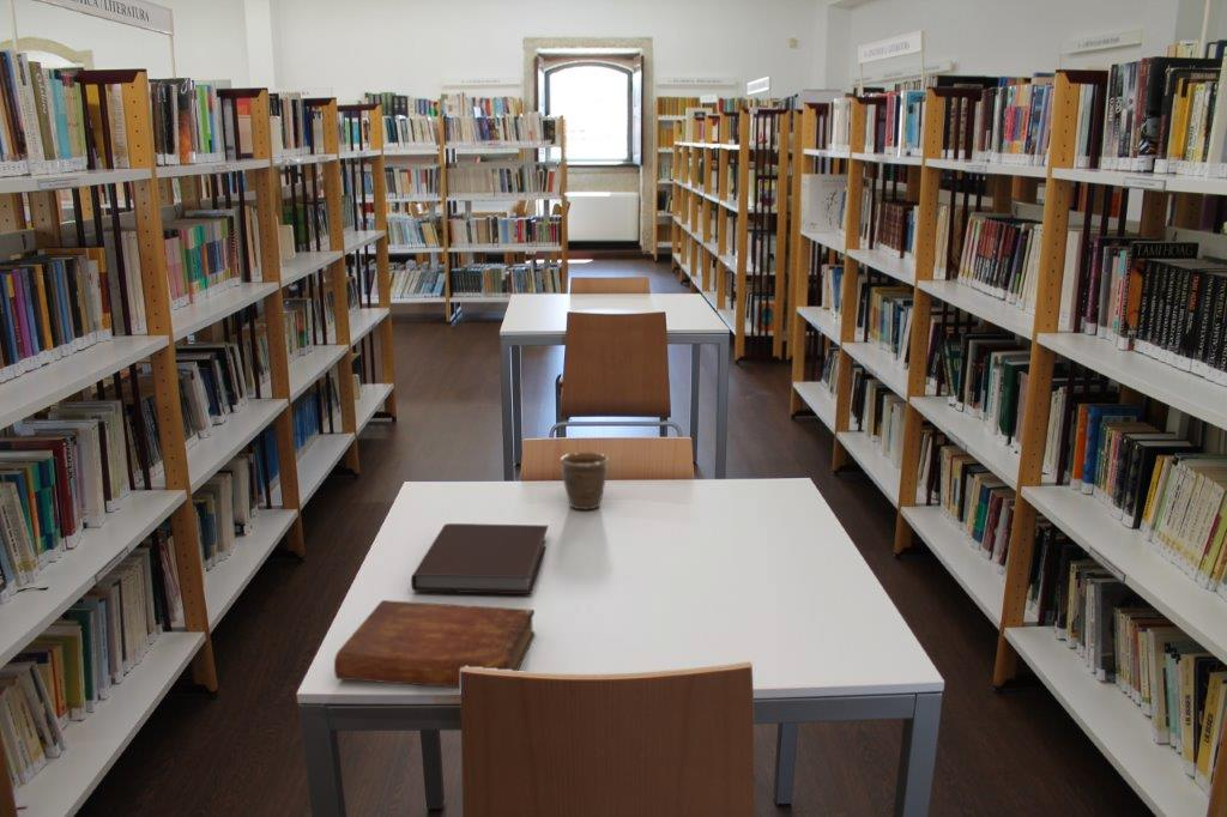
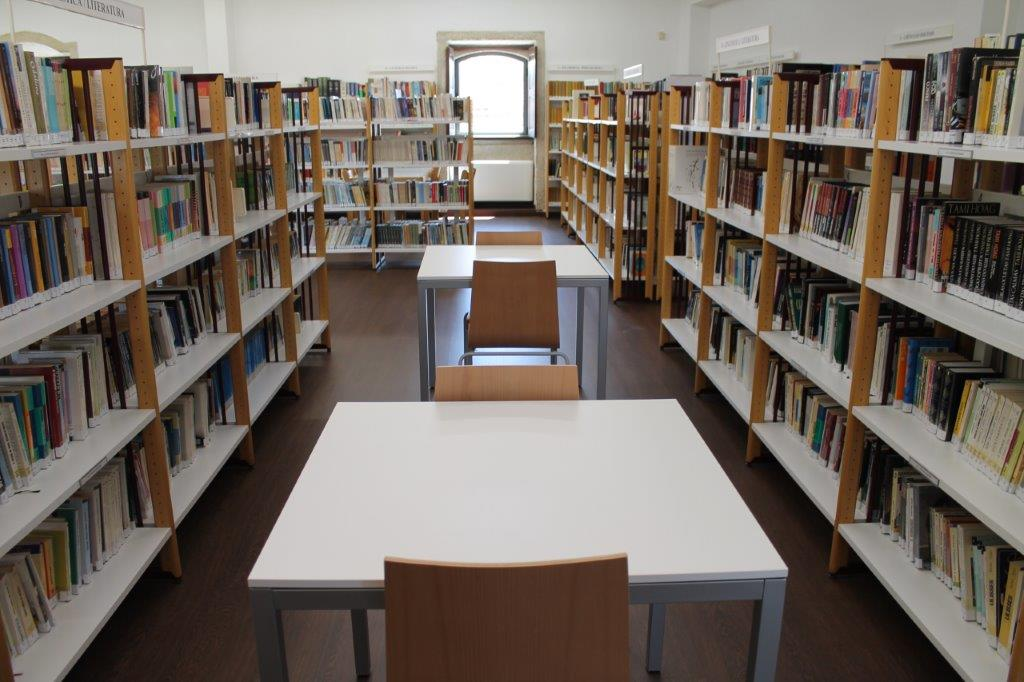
- mug [558,452,611,510]
- bible [333,599,536,689]
- notebook [410,522,550,595]
